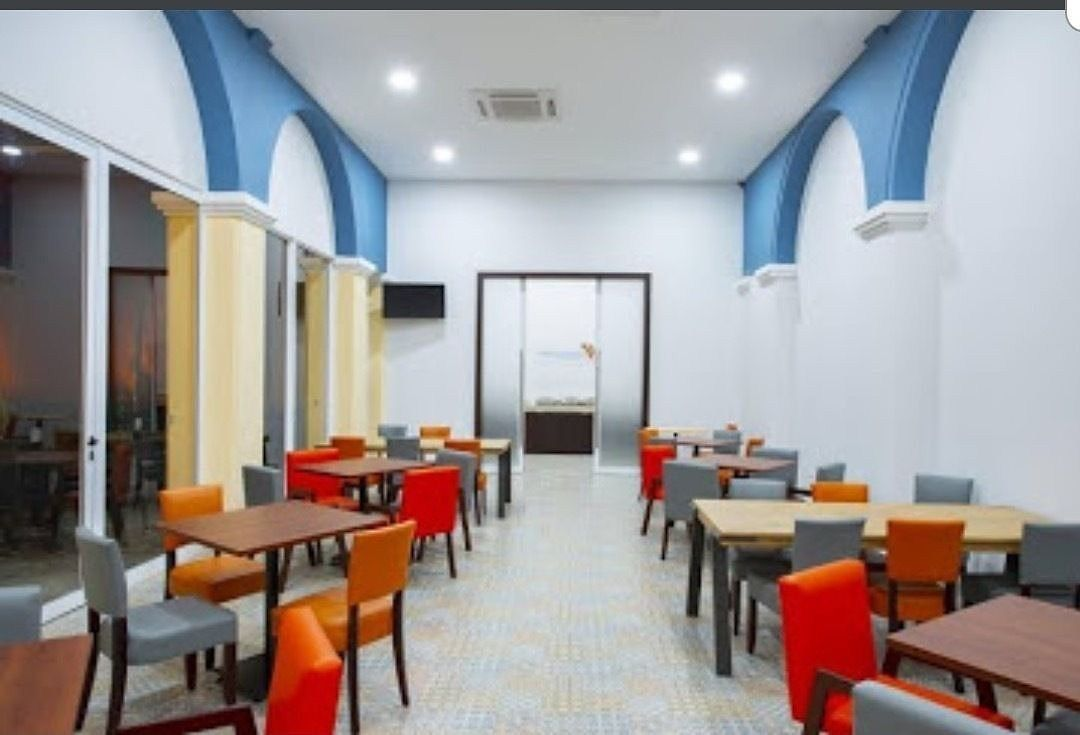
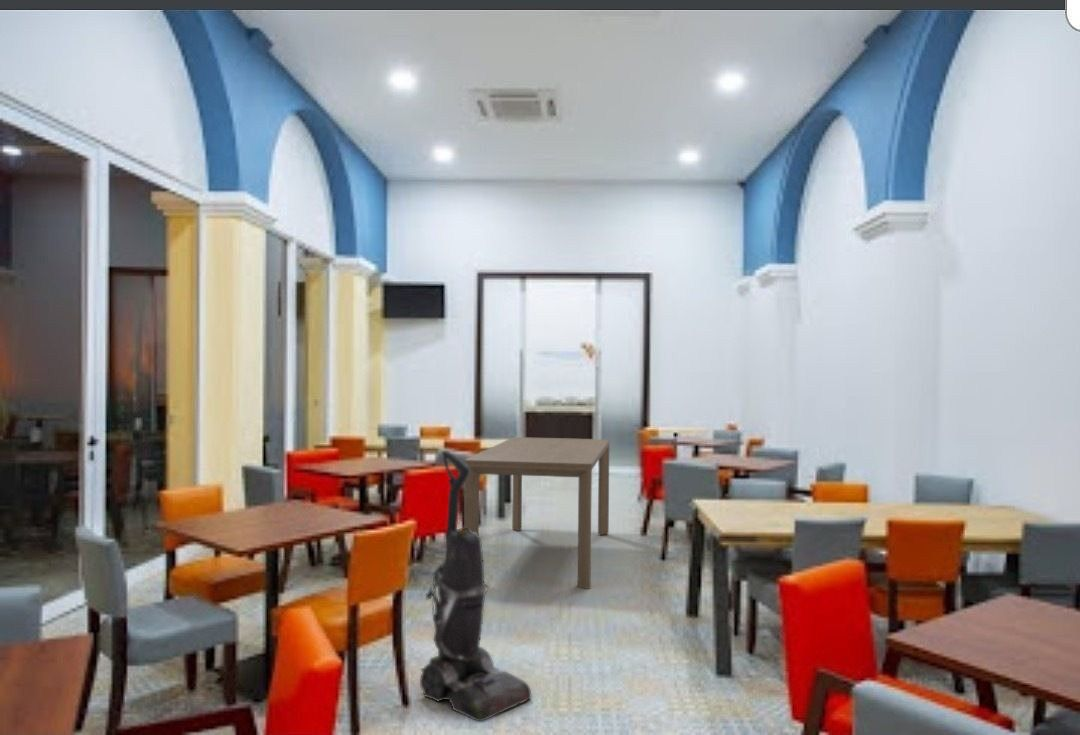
+ vacuum cleaner [419,449,533,723]
+ dining table [463,436,611,590]
